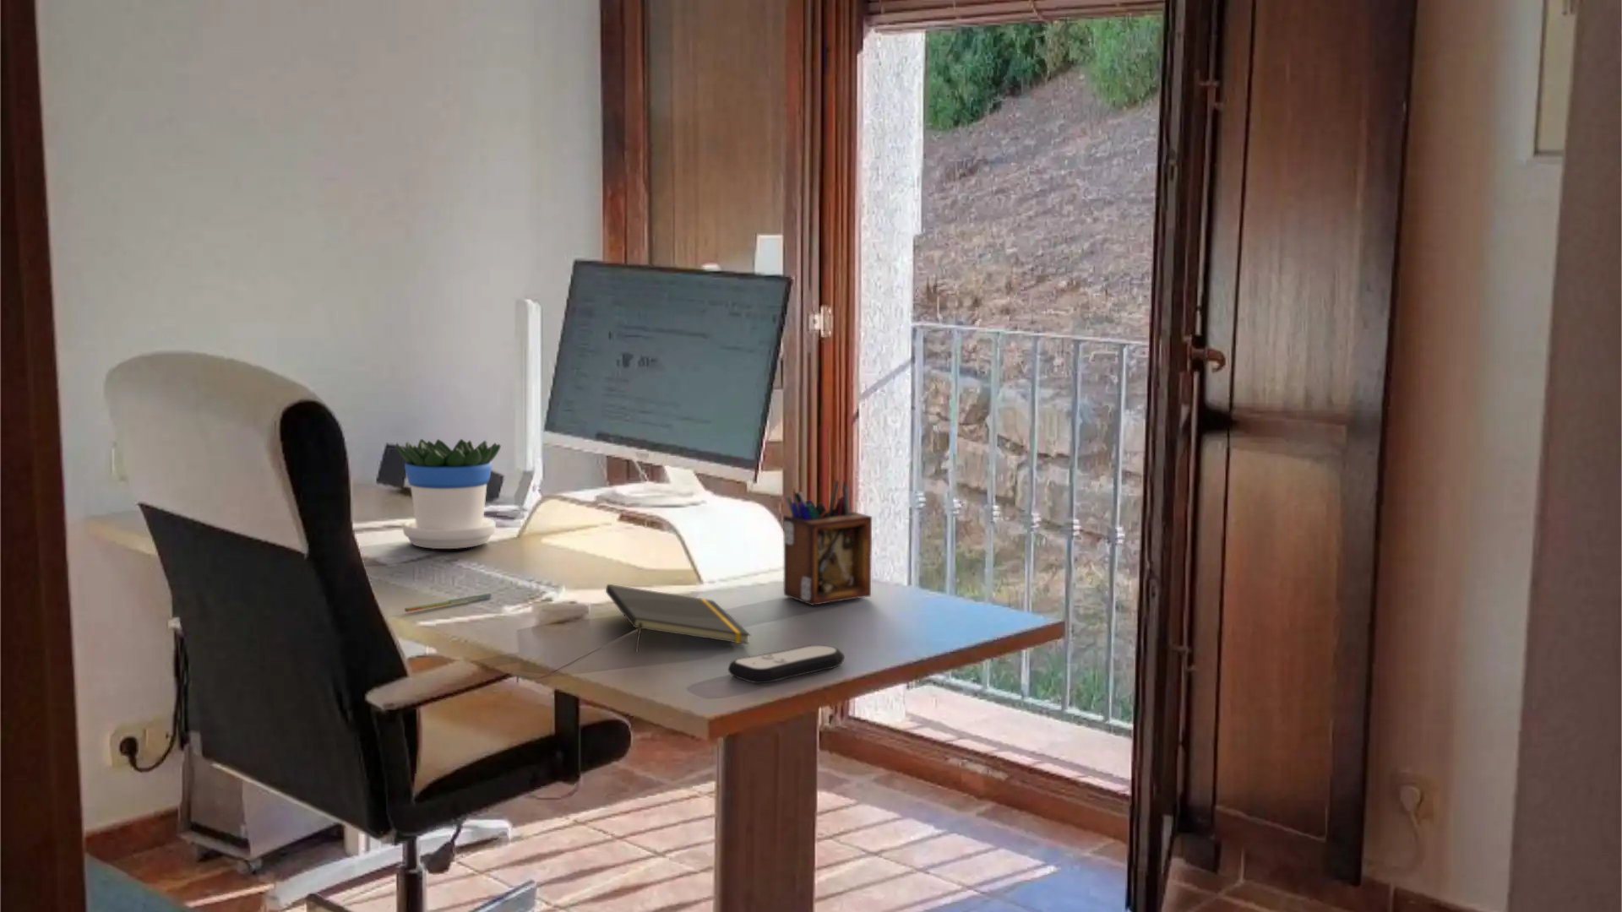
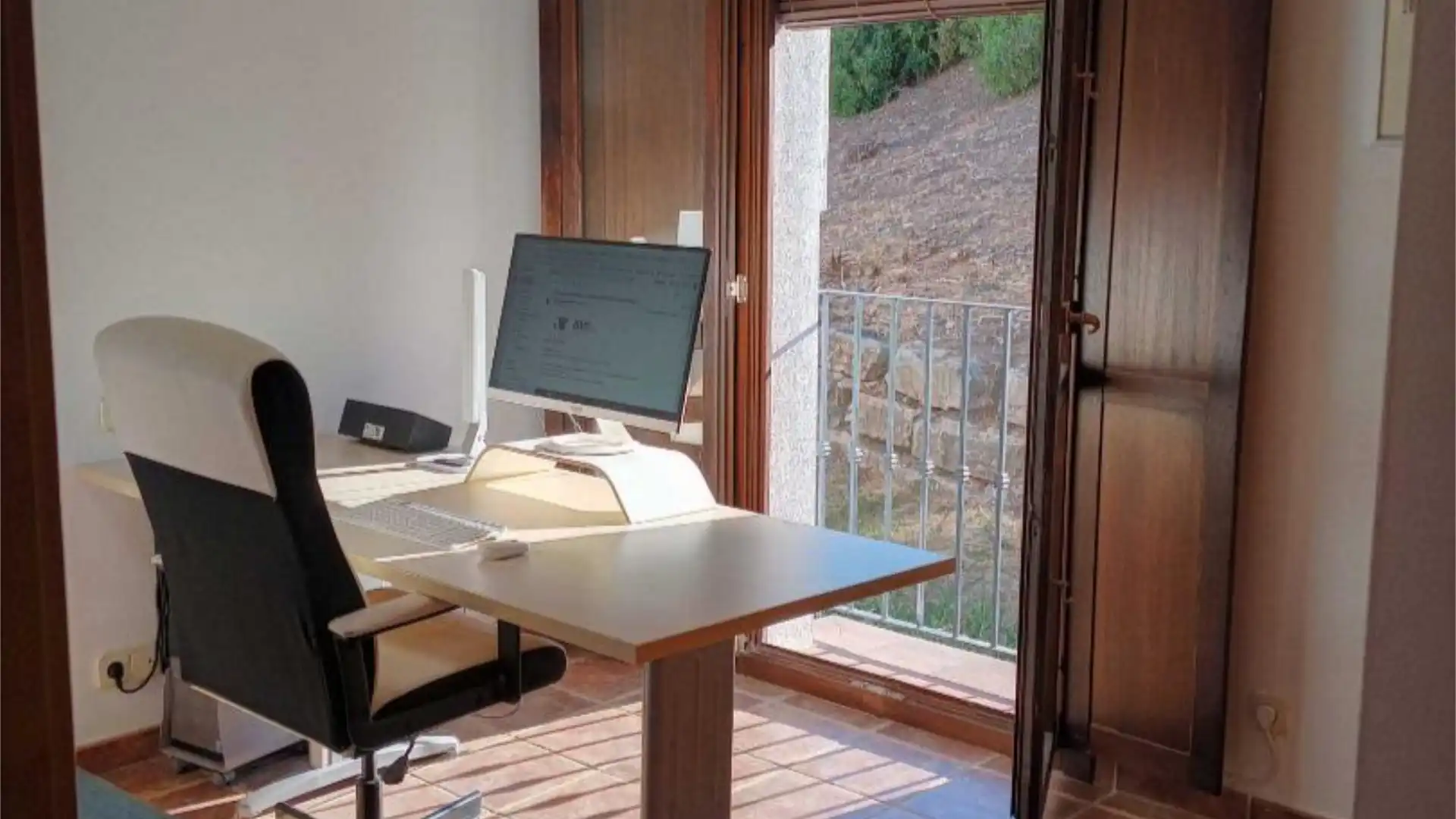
- remote control [727,645,846,684]
- notepad [605,584,751,653]
- pen [403,592,492,614]
- flowerpot [394,439,501,550]
- desk organizer [782,480,872,606]
